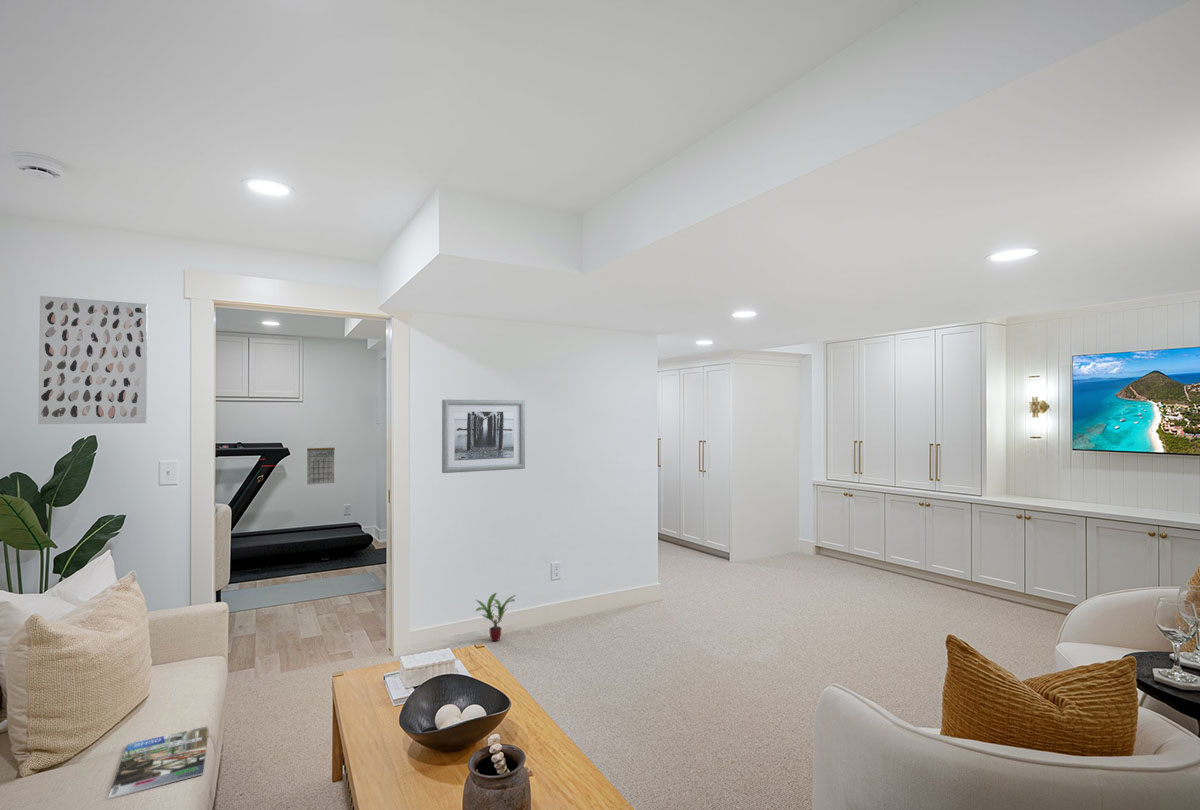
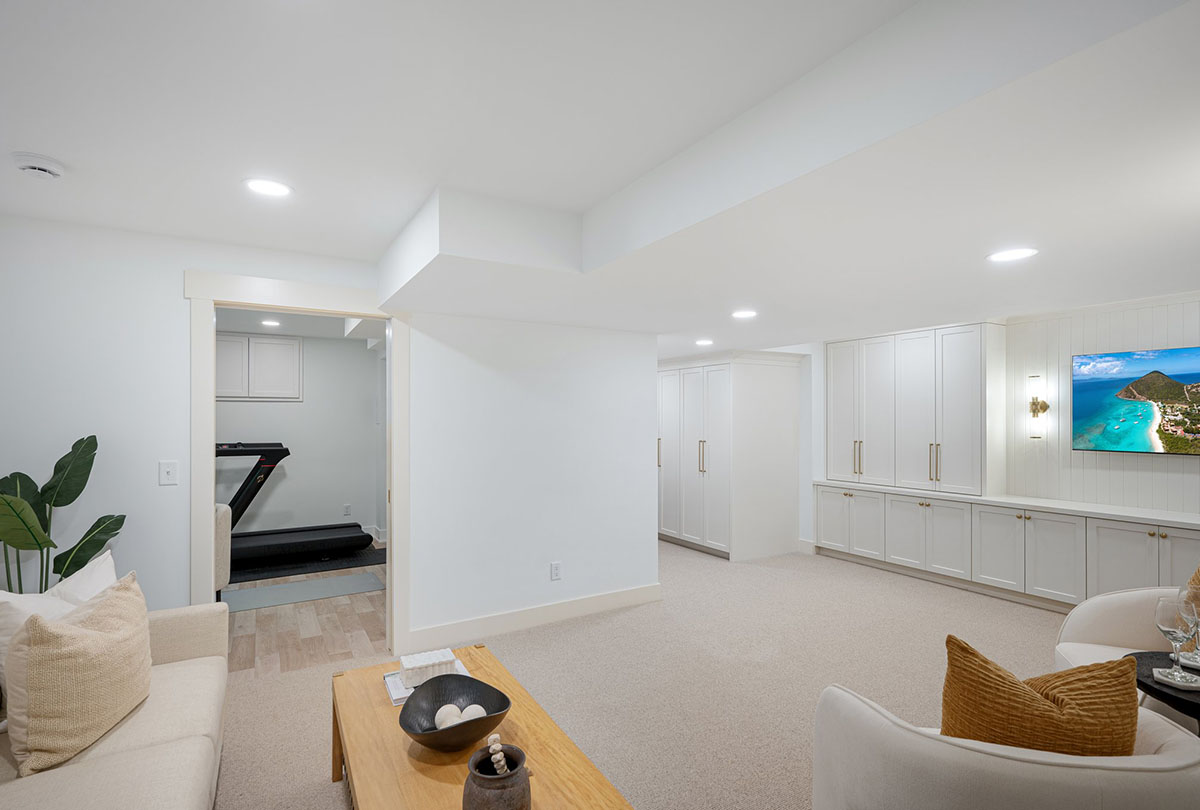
- magazine [107,725,210,800]
- potted plant [474,591,517,642]
- wall art [441,399,526,474]
- wall art [37,295,148,425]
- calendar [306,439,336,485]
